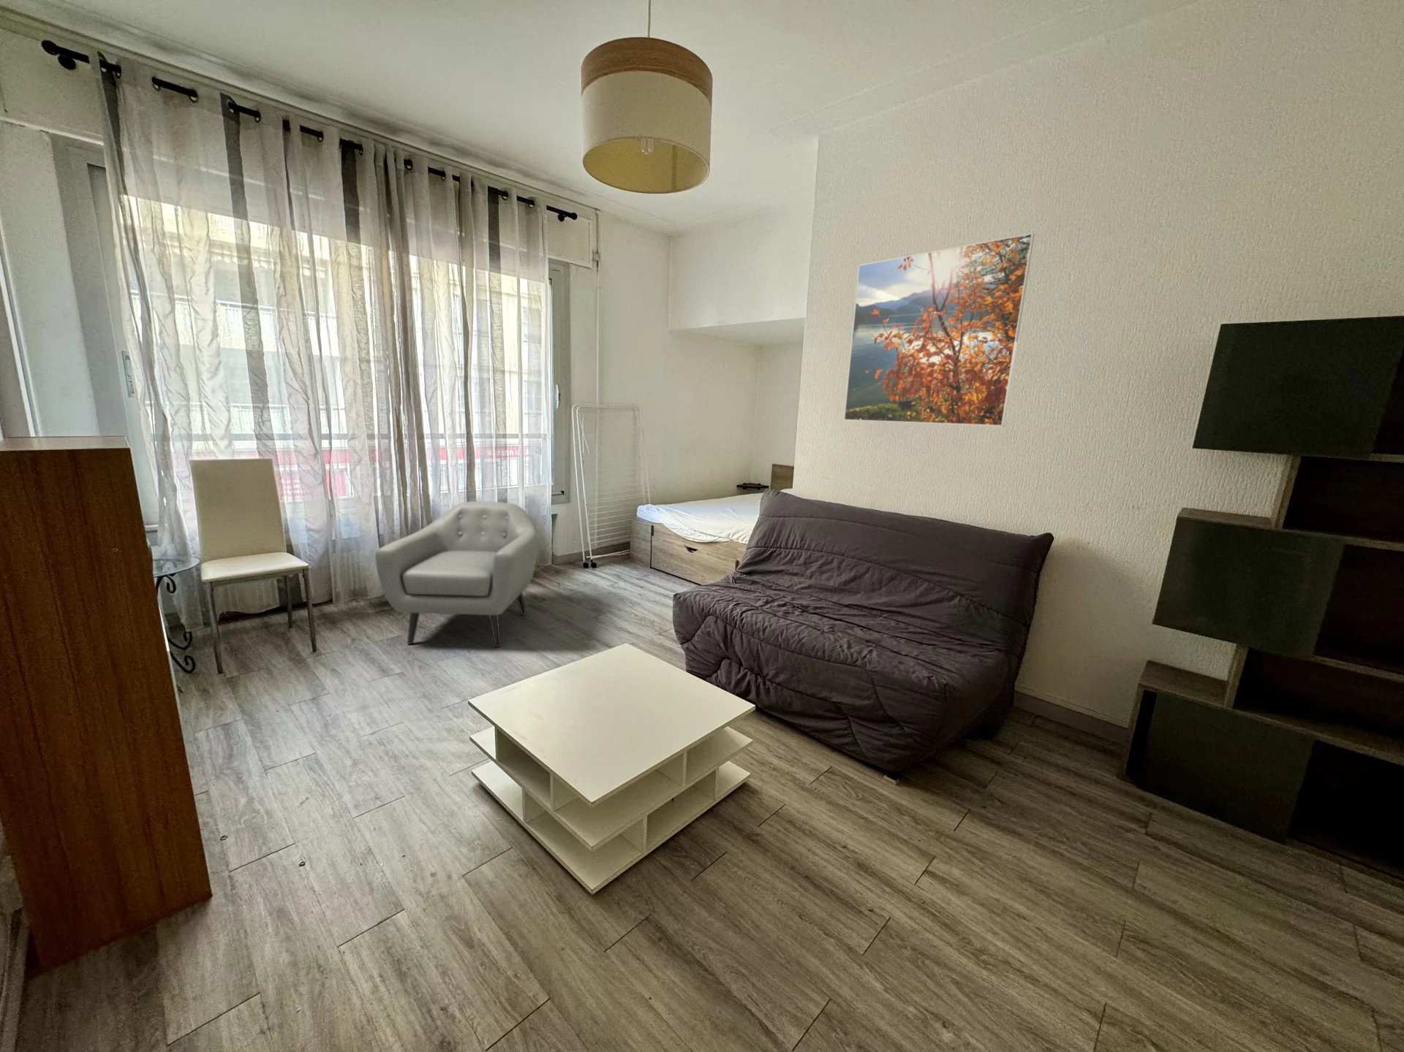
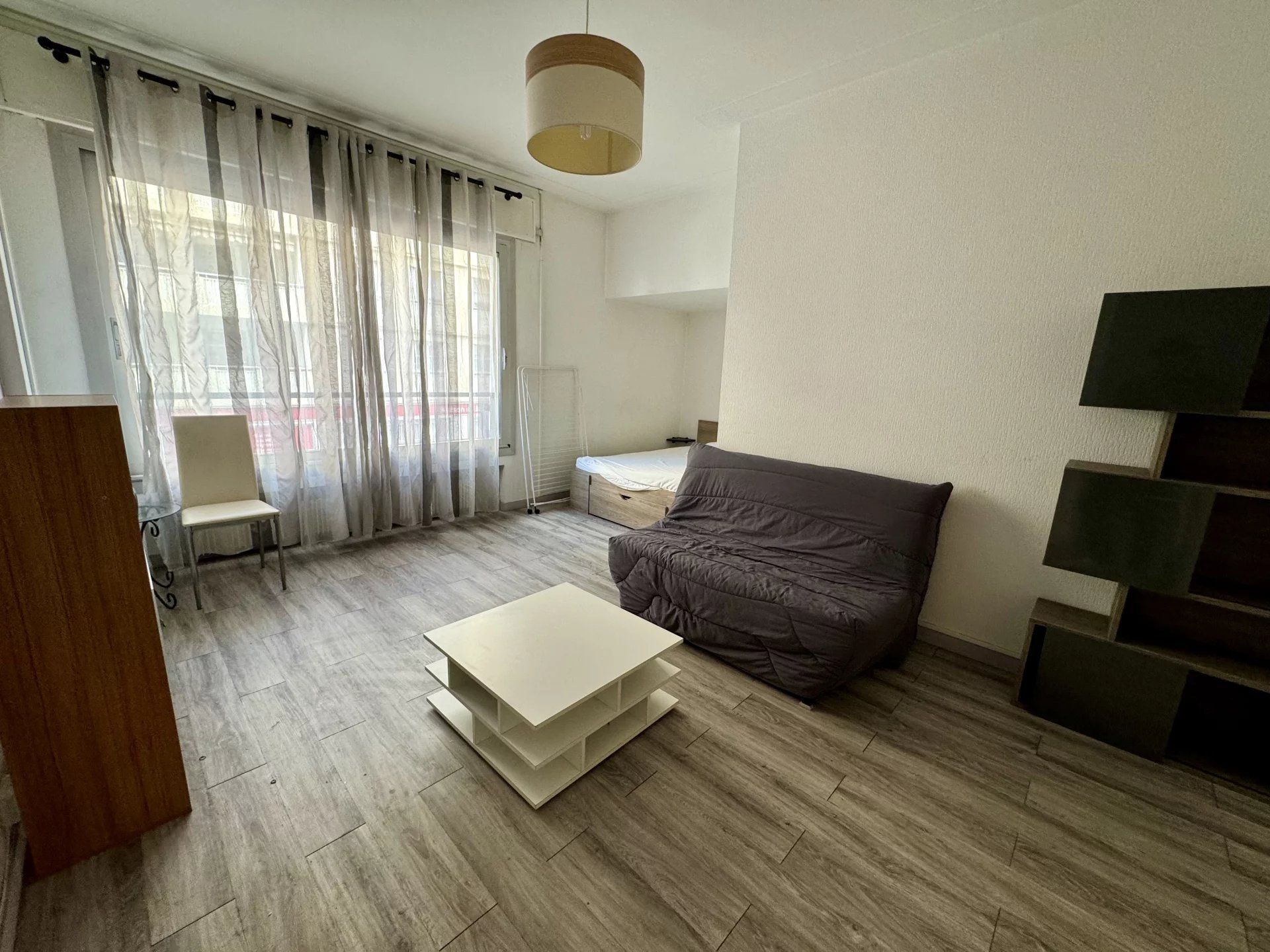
- armchair [375,501,538,648]
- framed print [844,232,1036,427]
